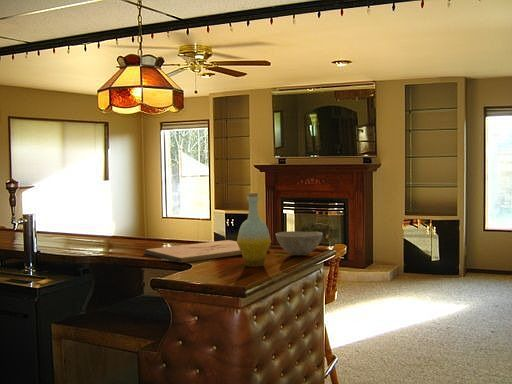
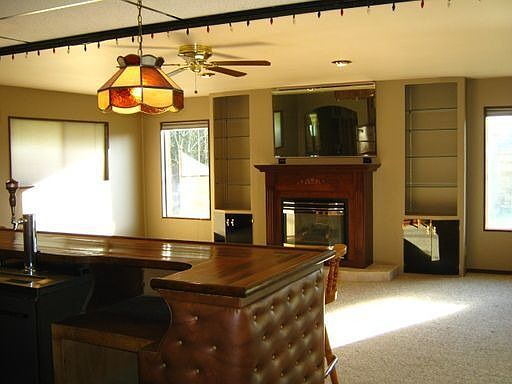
- cutting board [143,239,271,264]
- bowl [275,230,324,256]
- bottle [236,192,272,268]
